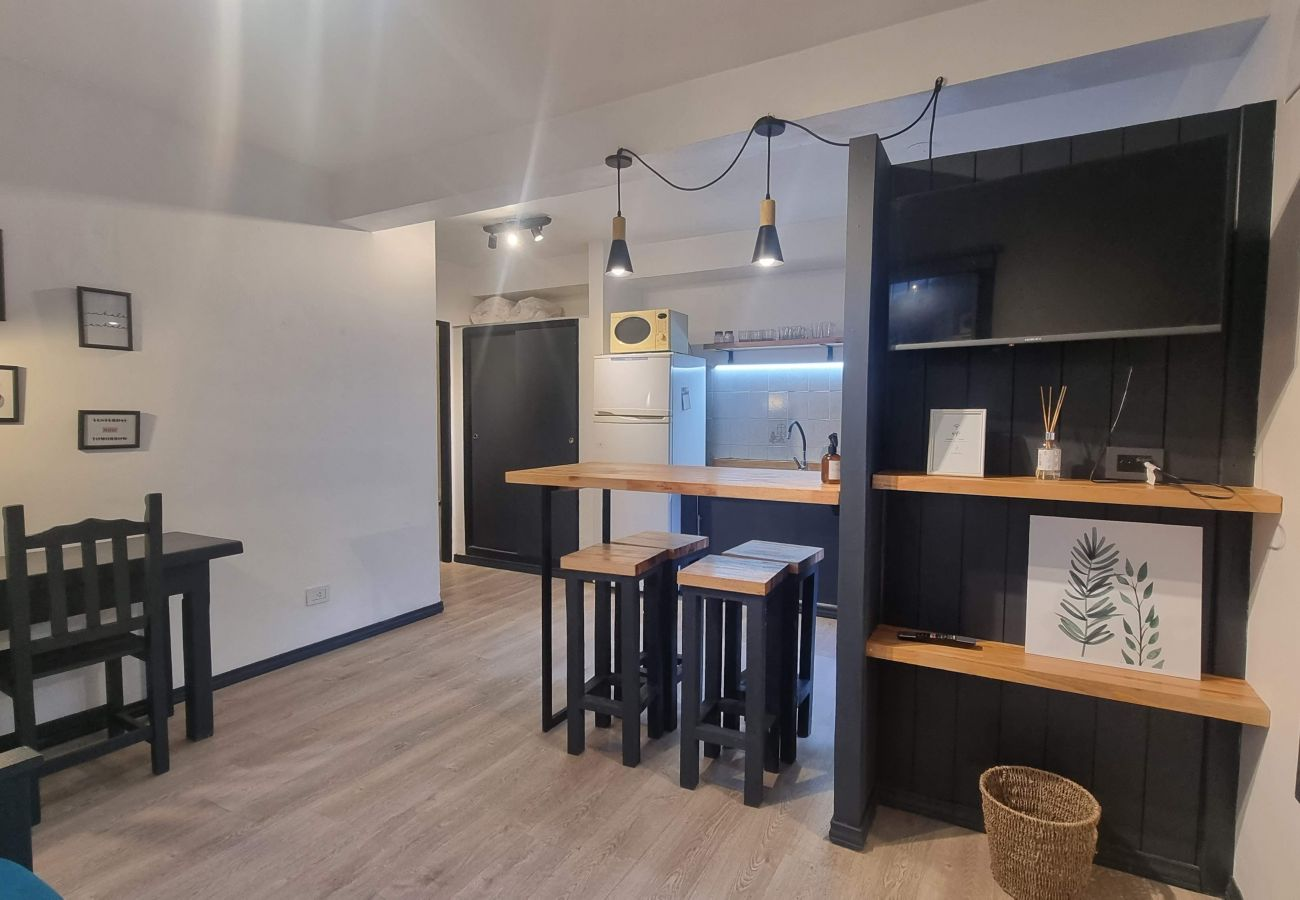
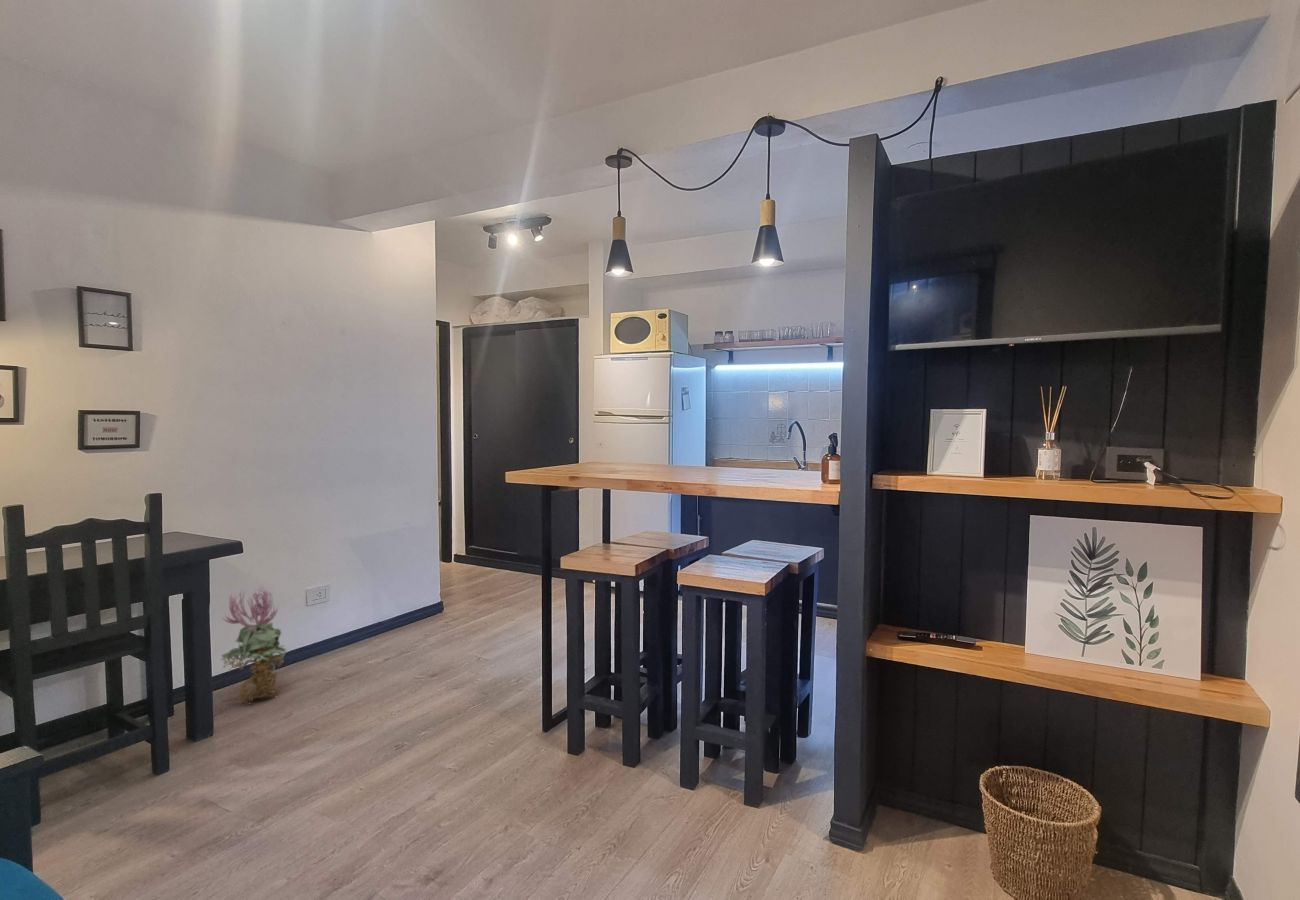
+ decorative plant [219,585,290,704]
